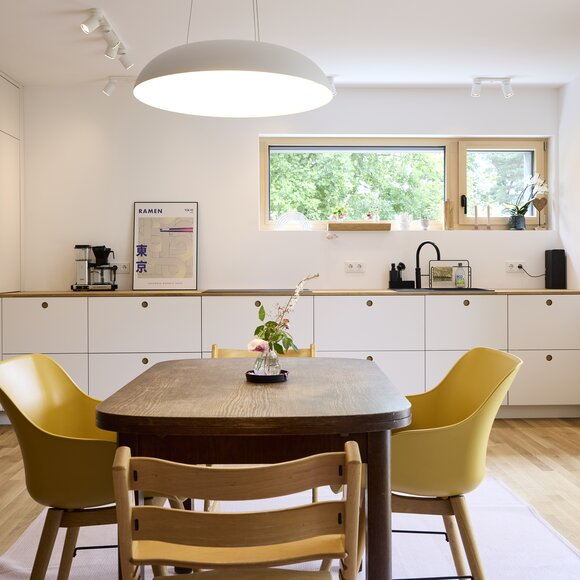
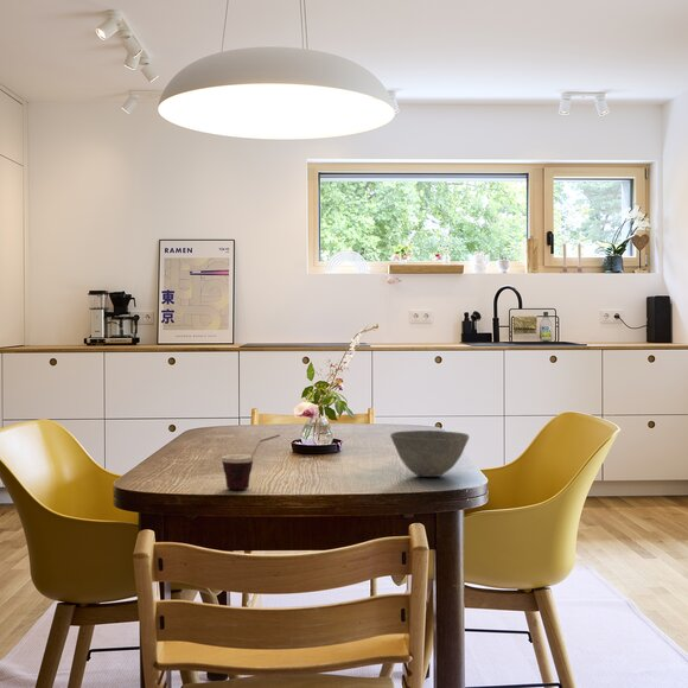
+ cup [221,433,281,490]
+ bowl [389,429,470,478]
